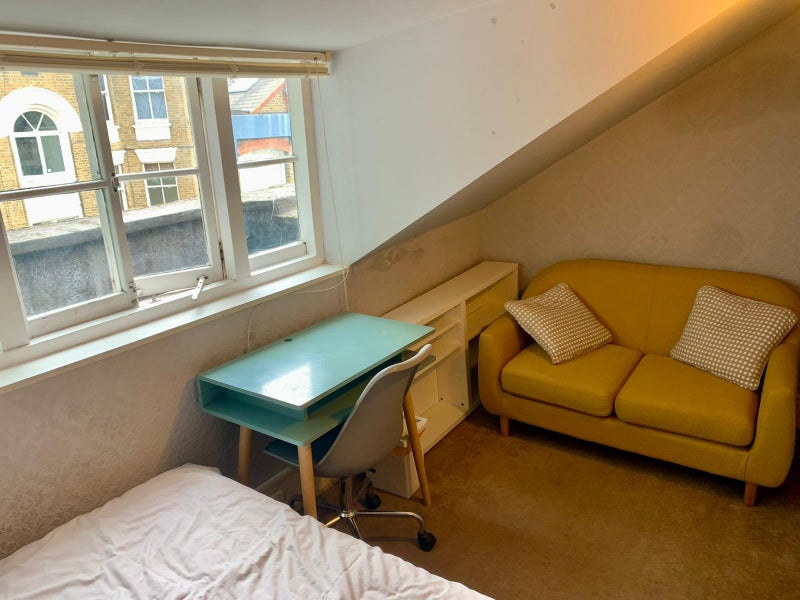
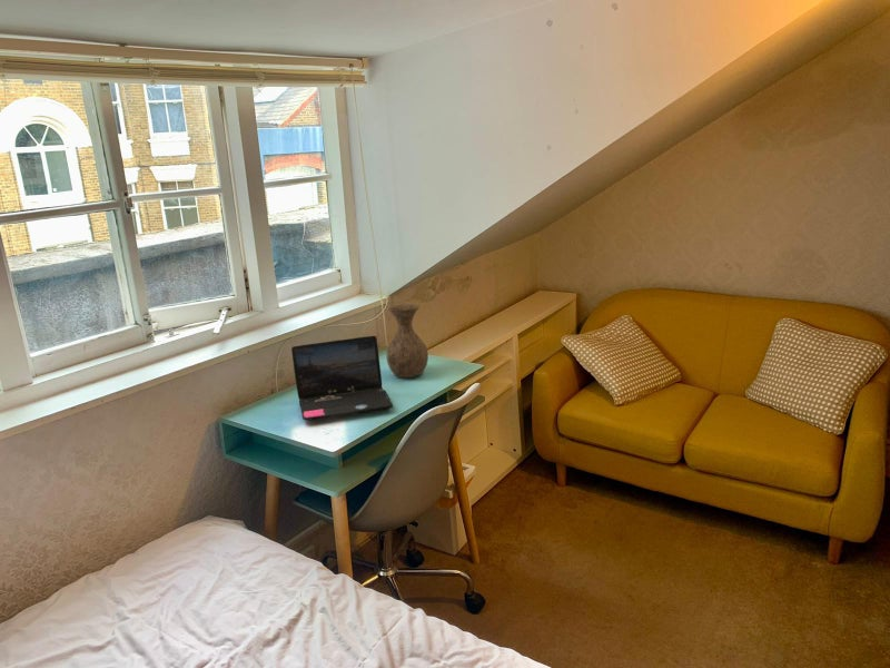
+ laptop [290,335,394,421]
+ vase [386,304,429,379]
